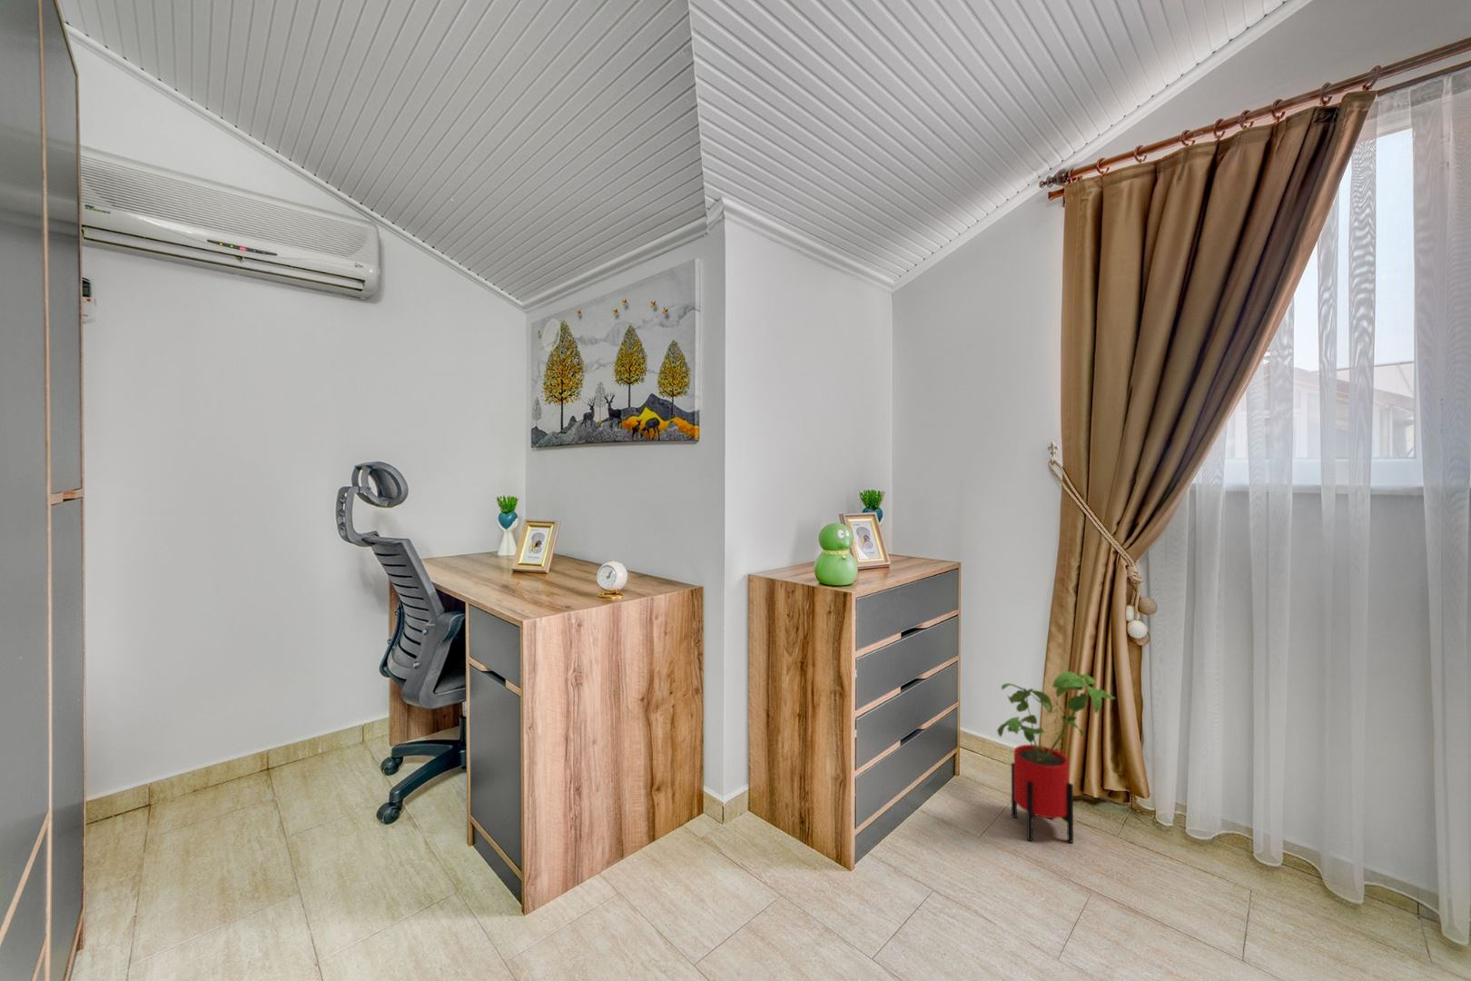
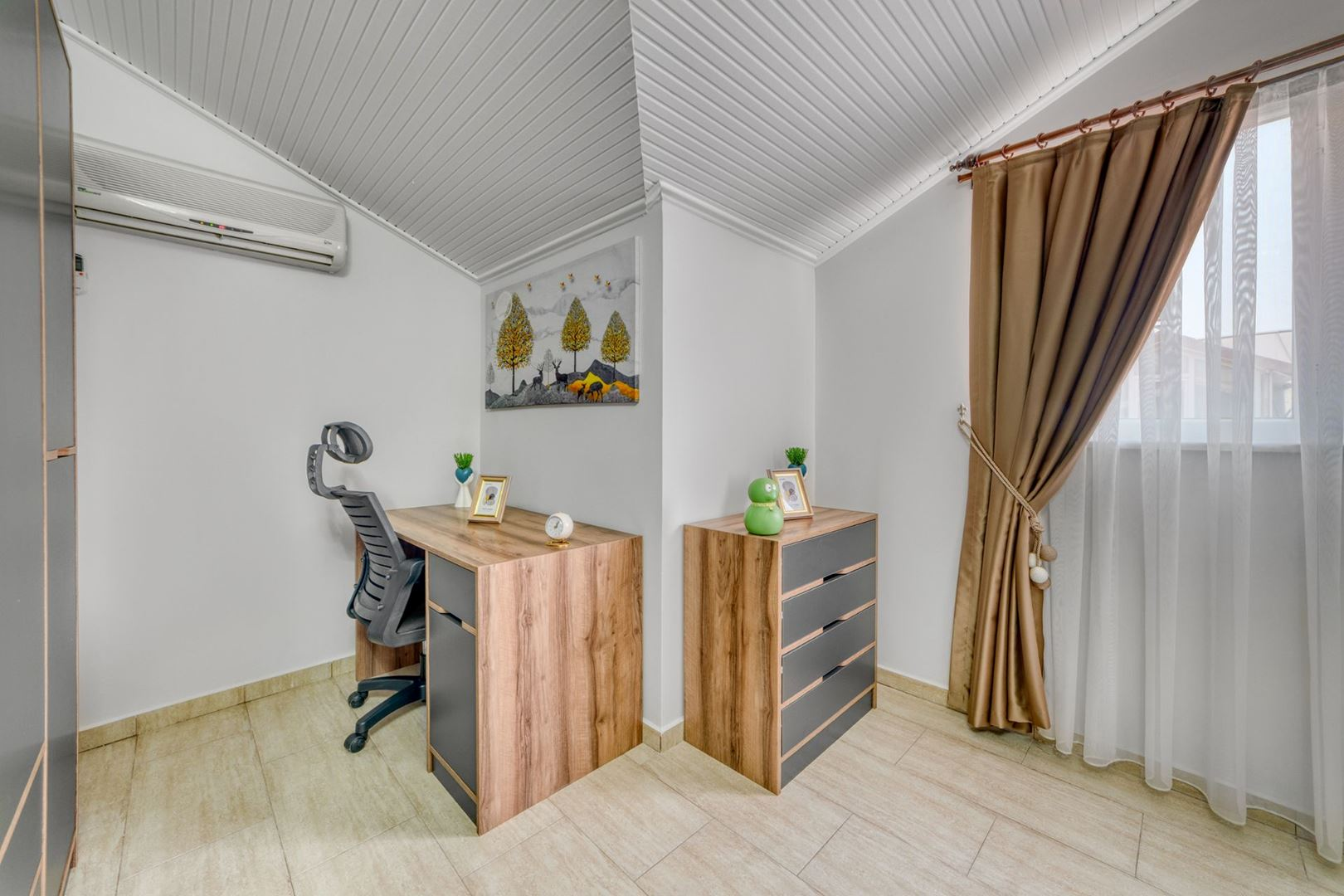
- house plant [996,671,1116,844]
